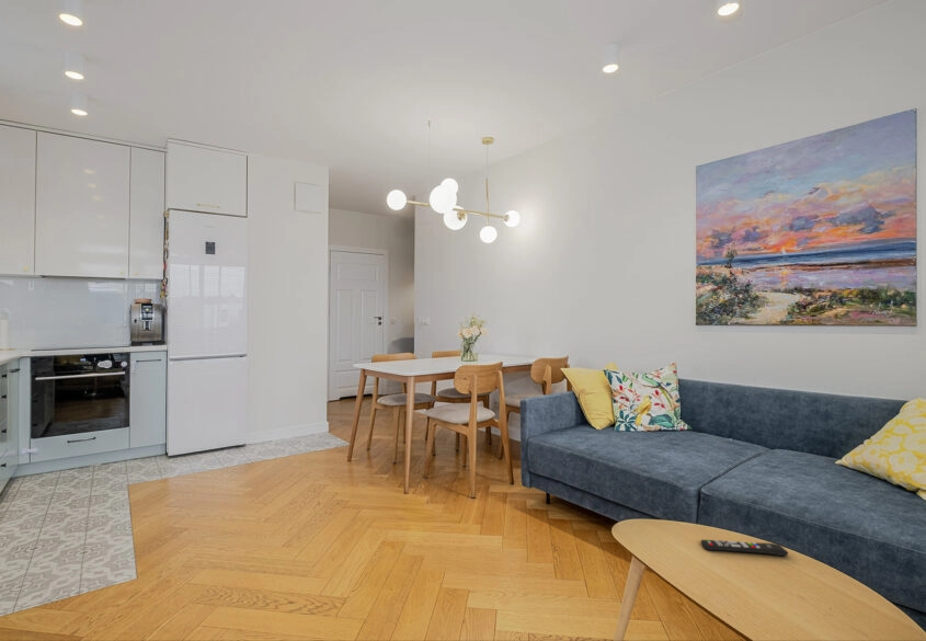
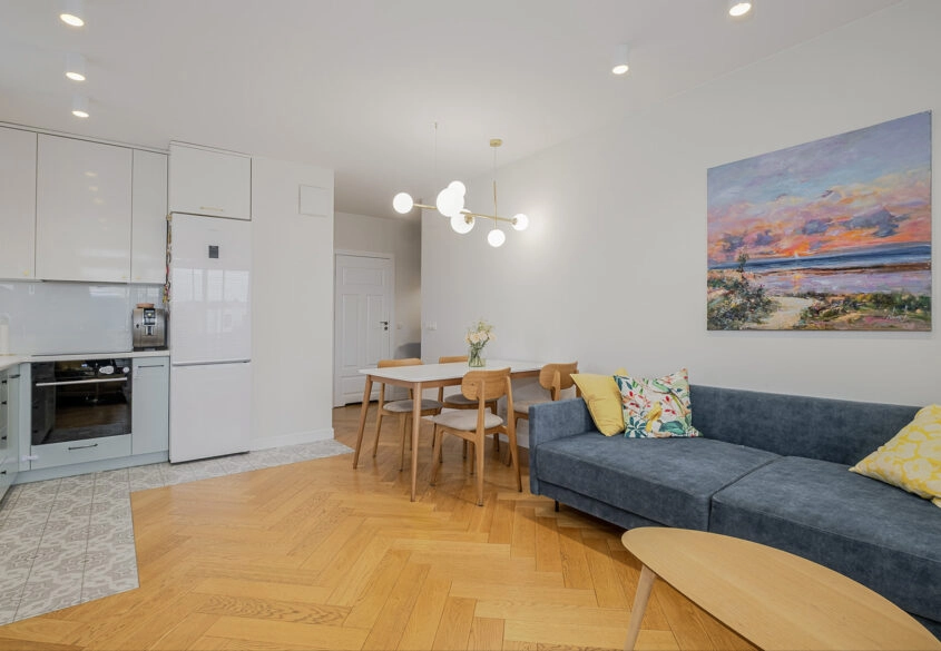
- remote control [699,538,790,558]
